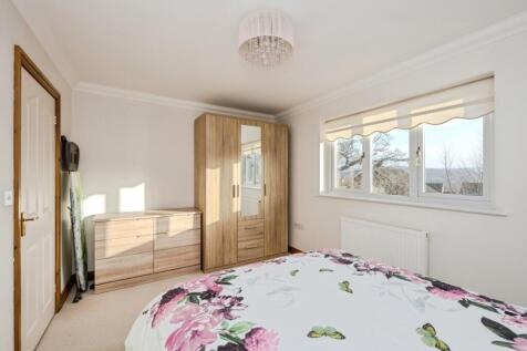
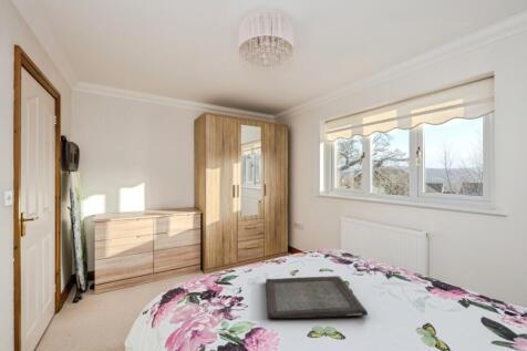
+ serving tray [265,275,369,319]
